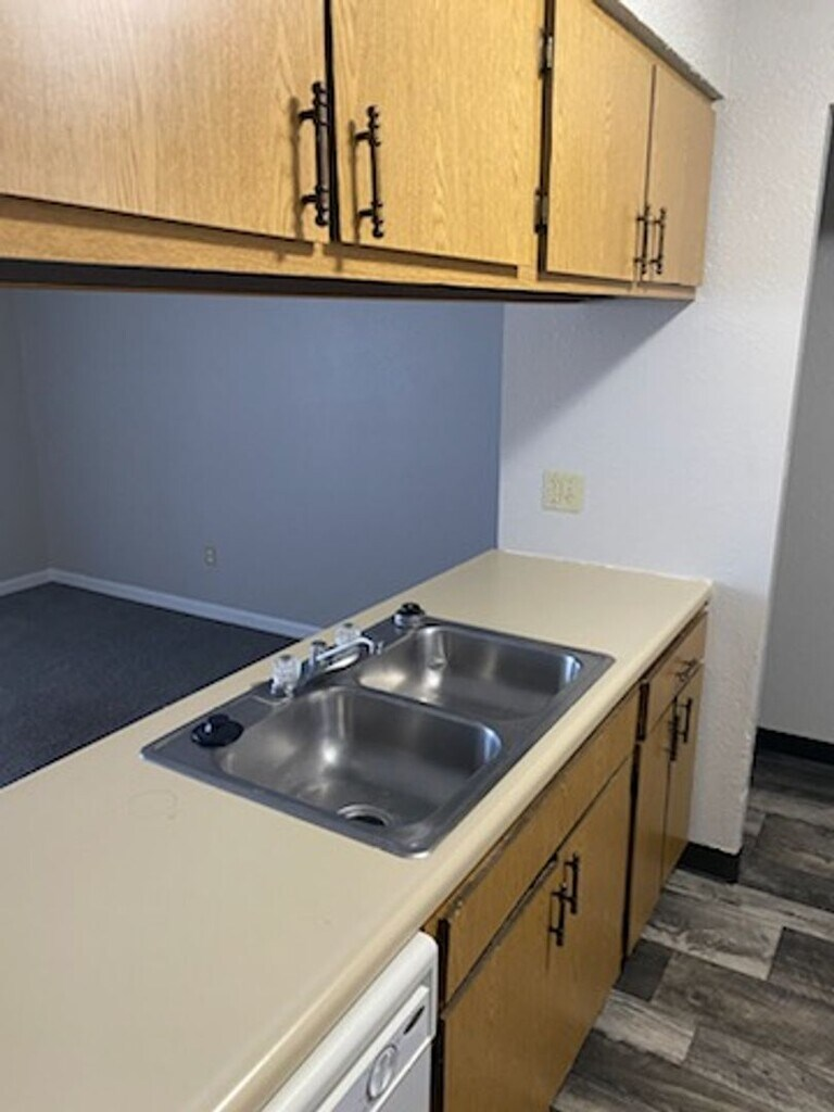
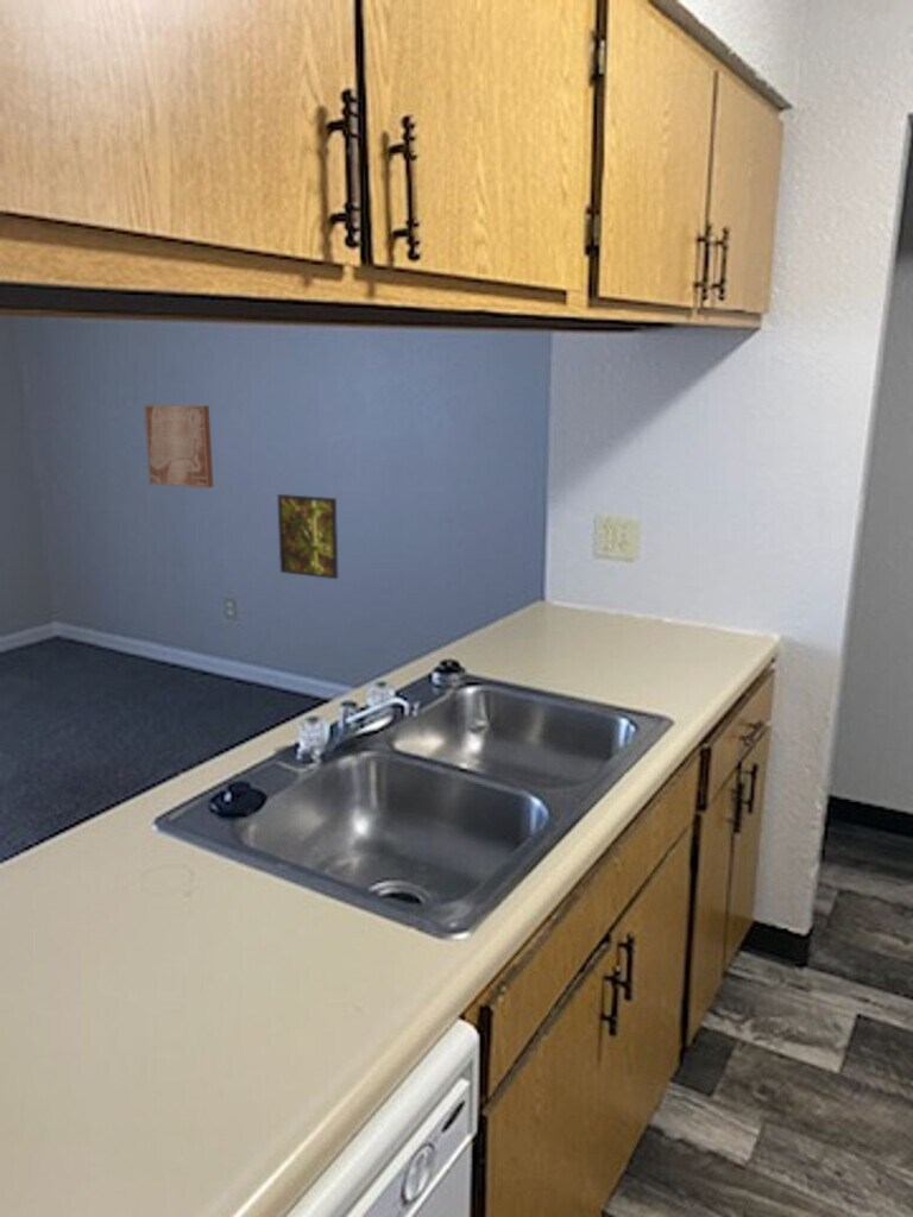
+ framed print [276,493,339,580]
+ wall art [143,404,214,488]
